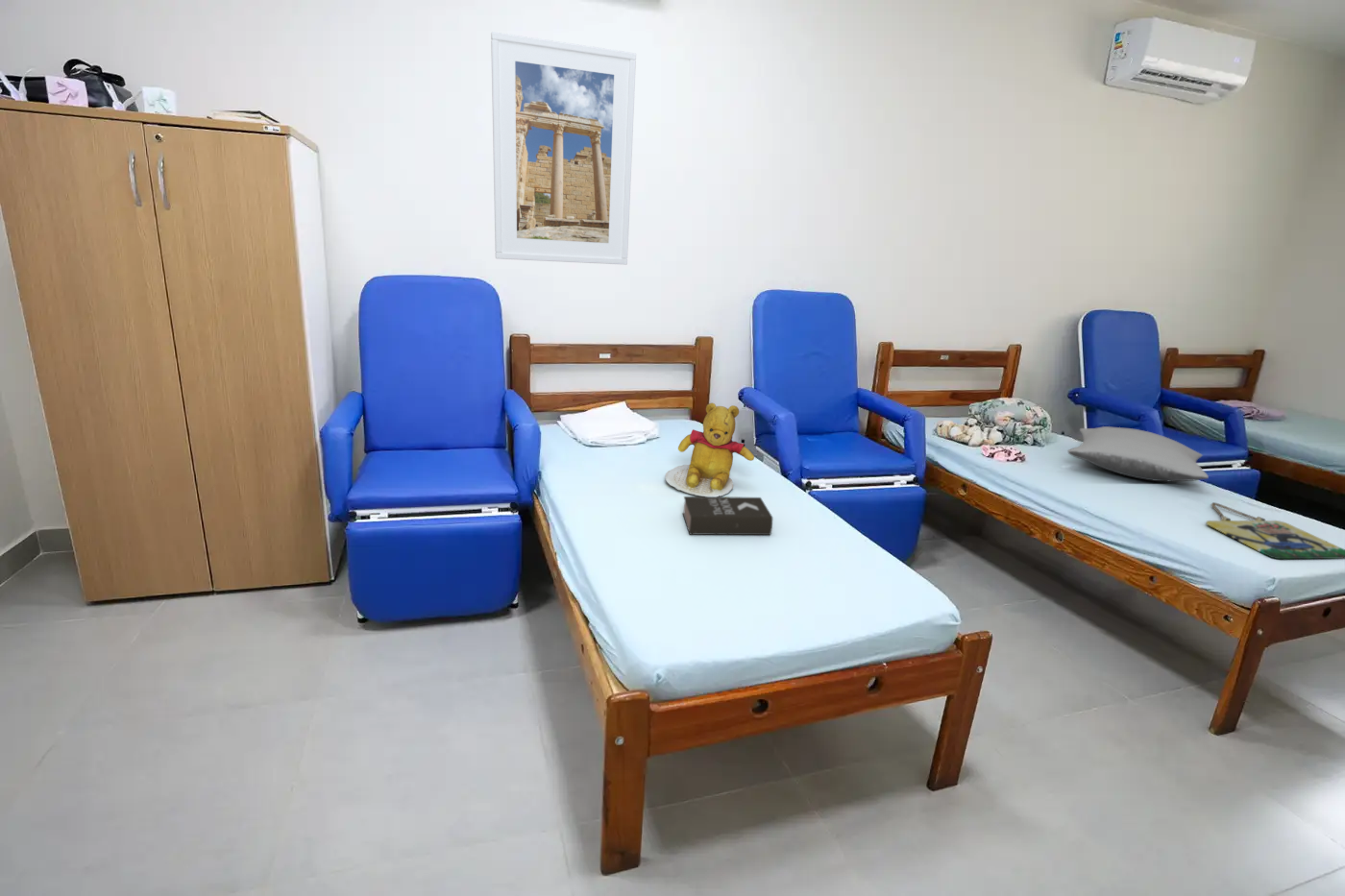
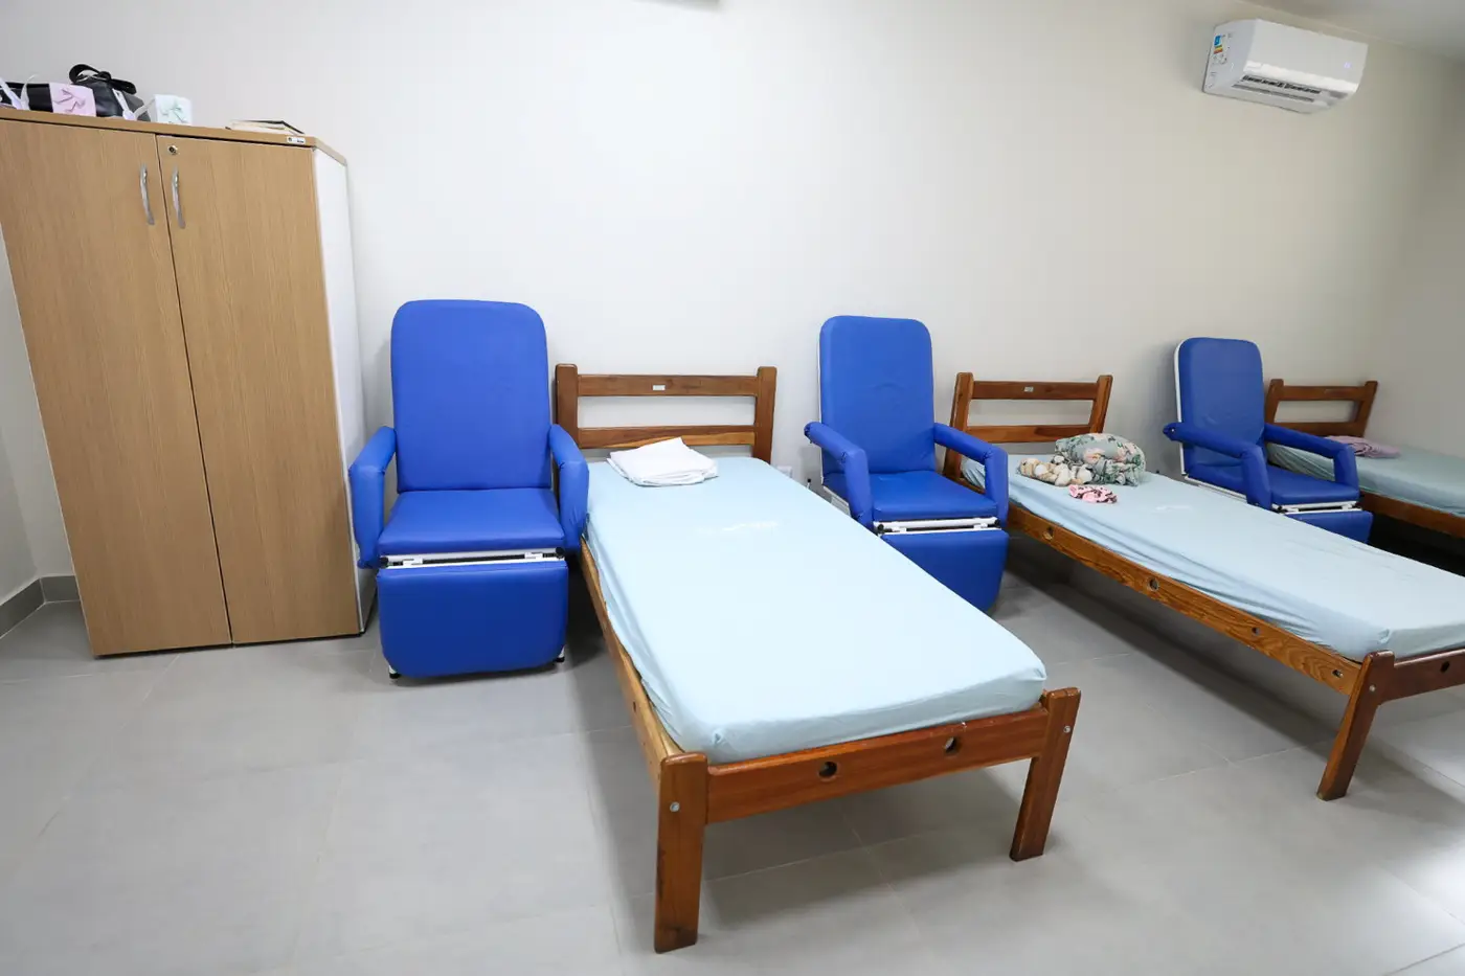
- home sign [1205,501,1345,560]
- book [681,496,773,536]
- pillow [1066,425,1210,483]
- teddy bear [664,402,755,496]
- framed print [490,31,637,266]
